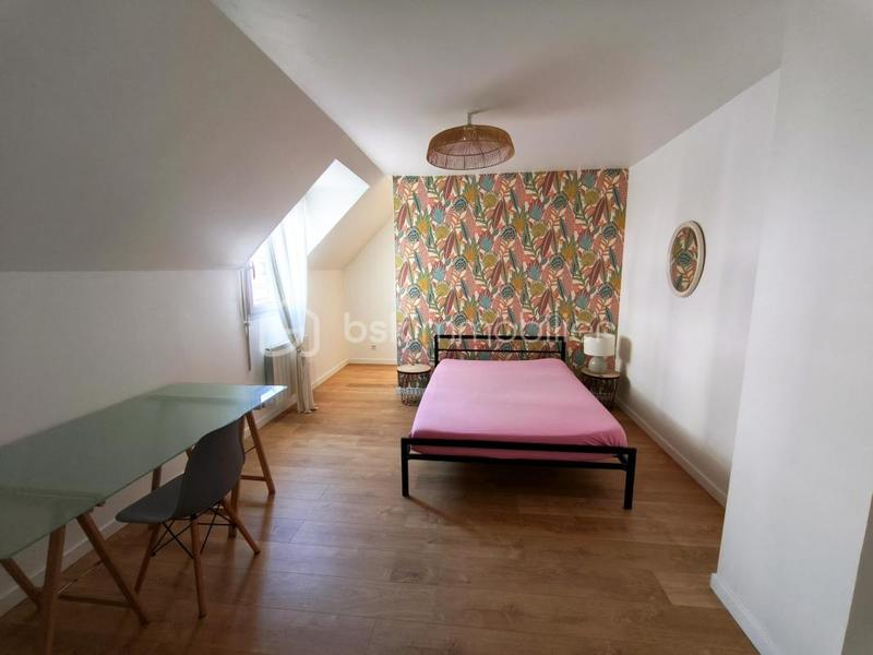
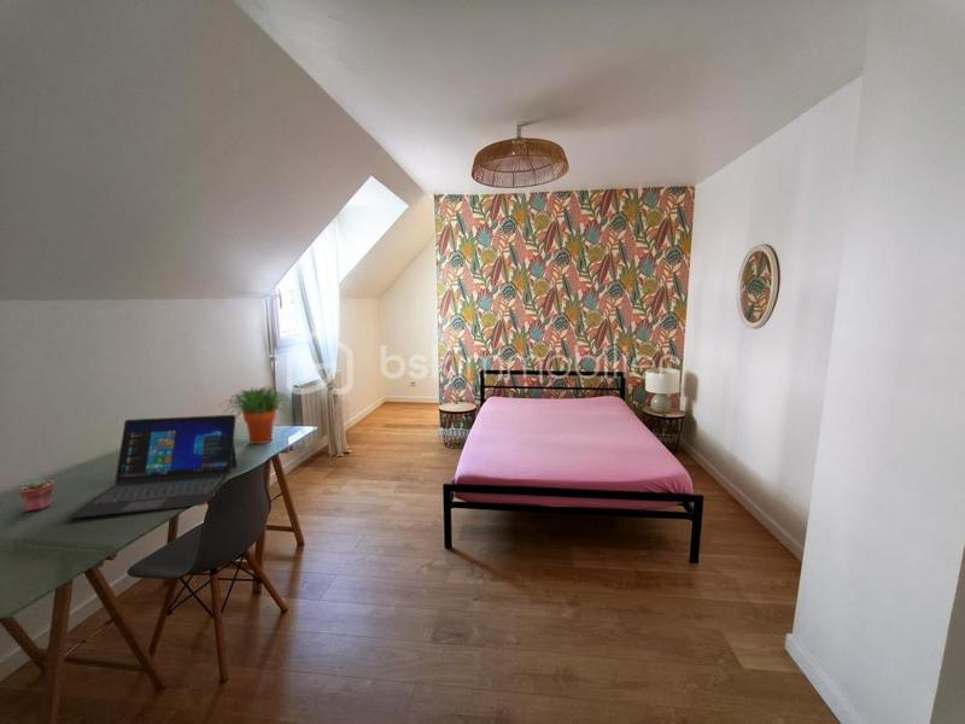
+ laptop [66,414,238,520]
+ potted plant [221,385,296,445]
+ potted succulent [17,475,55,513]
